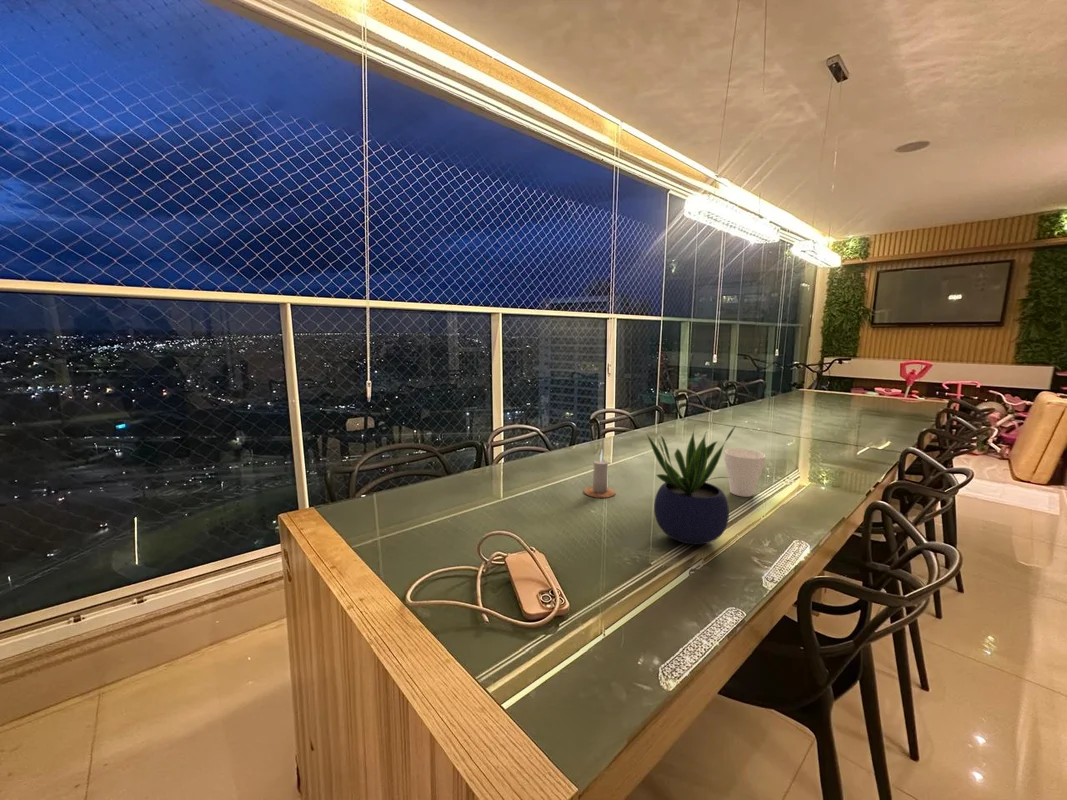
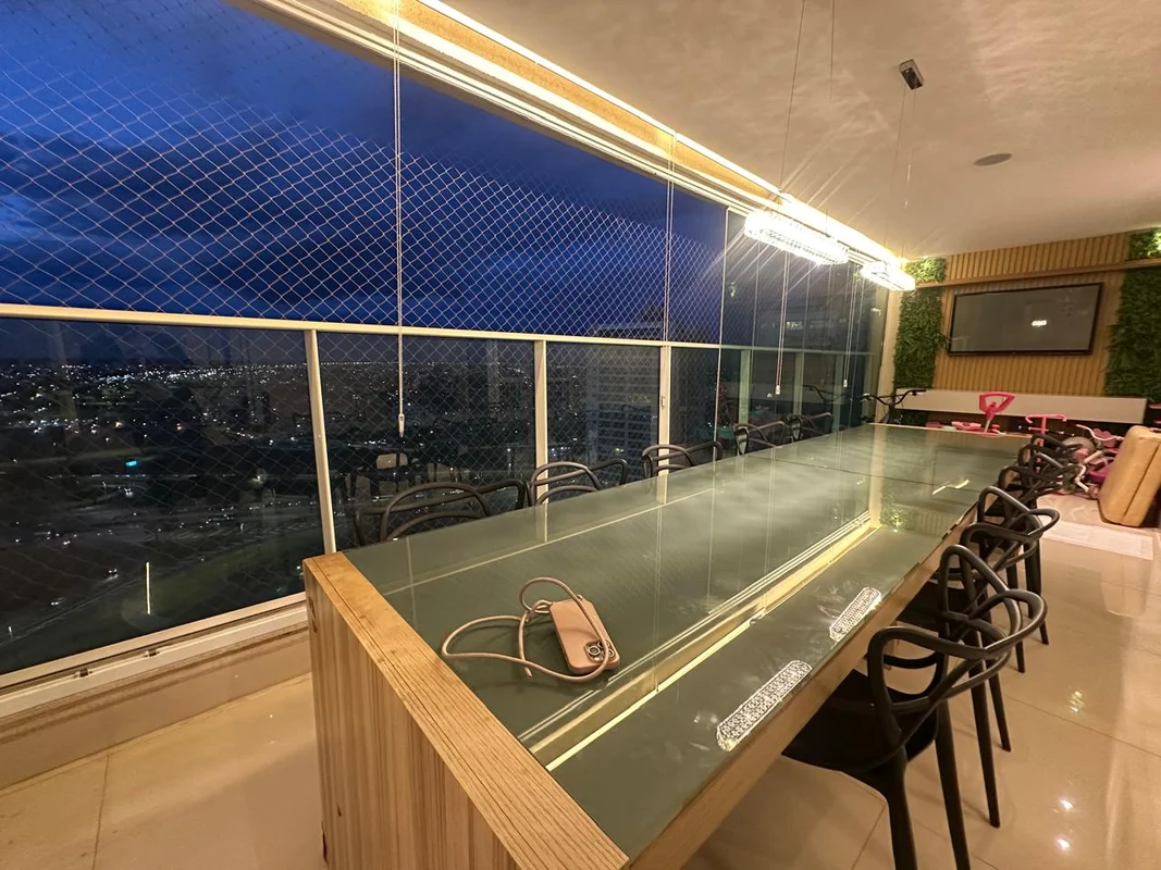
- potted plant [646,424,737,545]
- cup [723,448,767,498]
- candle [583,449,616,499]
